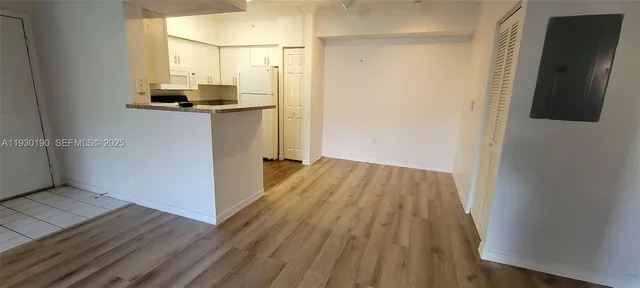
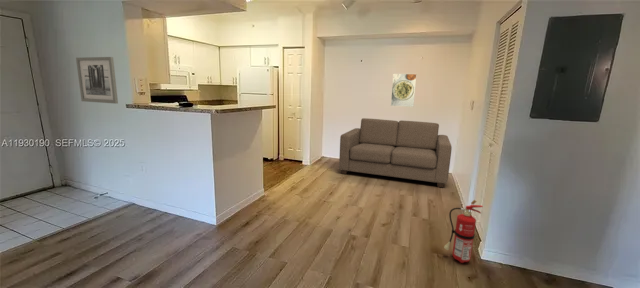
+ wall art [75,56,119,105]
+ sofa [338,117,453,188]
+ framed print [390,73,418,108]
+ fire extinguisher [443,199,484,264]
